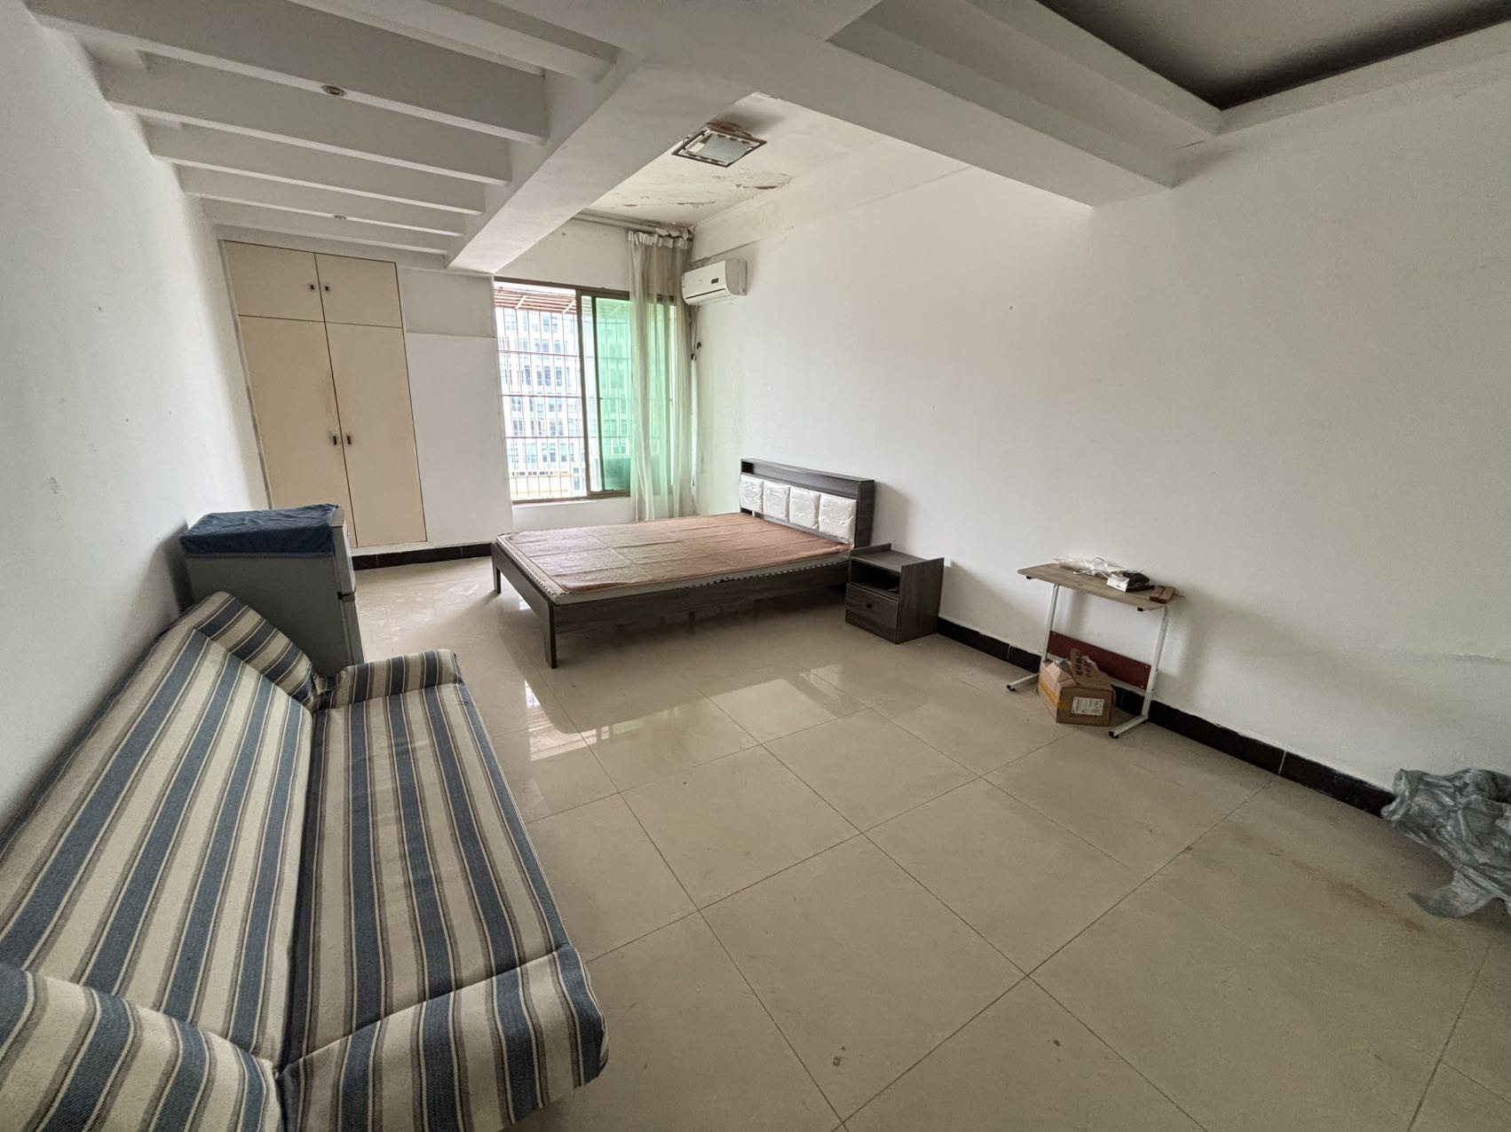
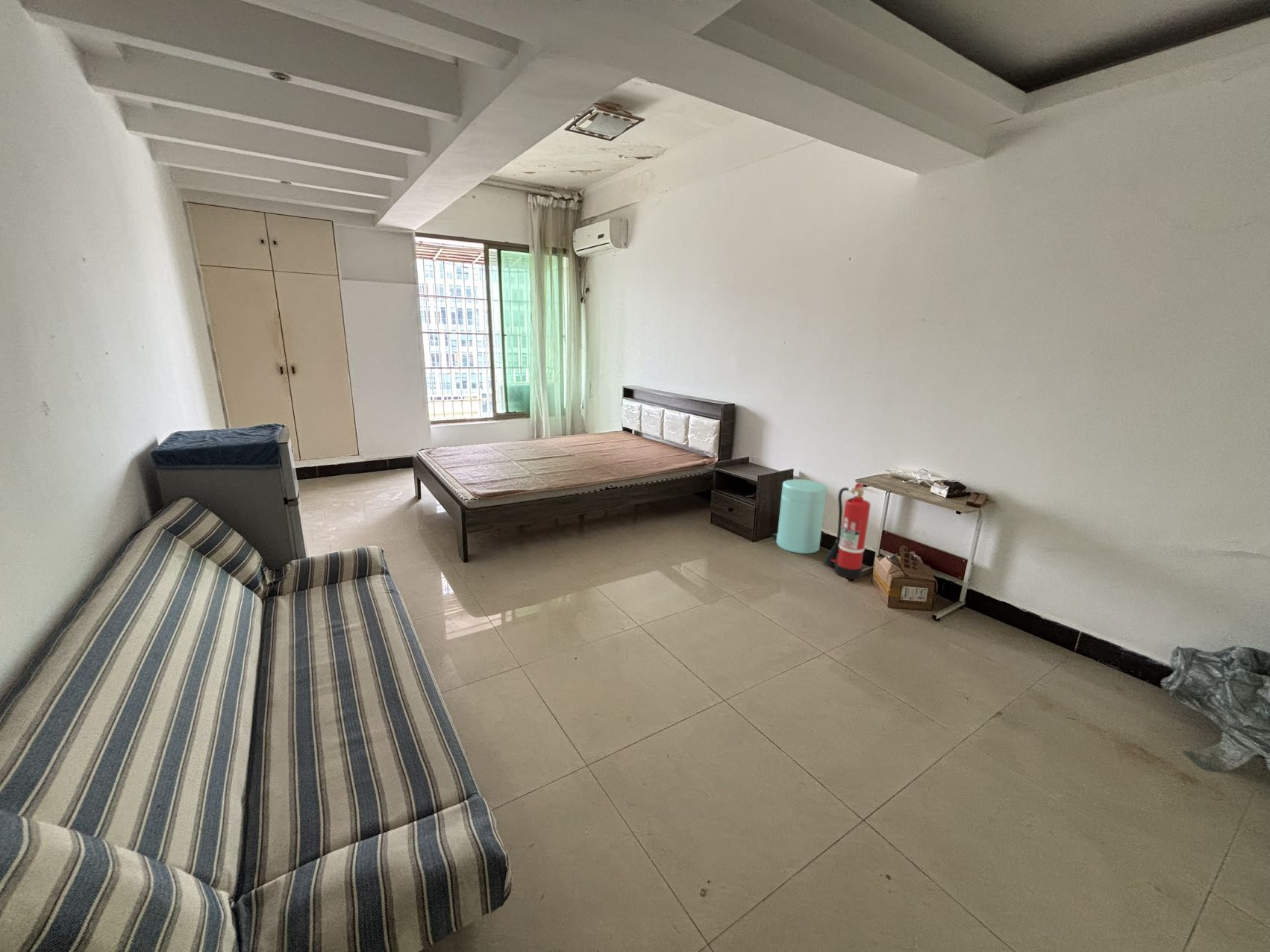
+ trash can [772,478,828,554]
+ fire extinguisher [823,482,881,580]
